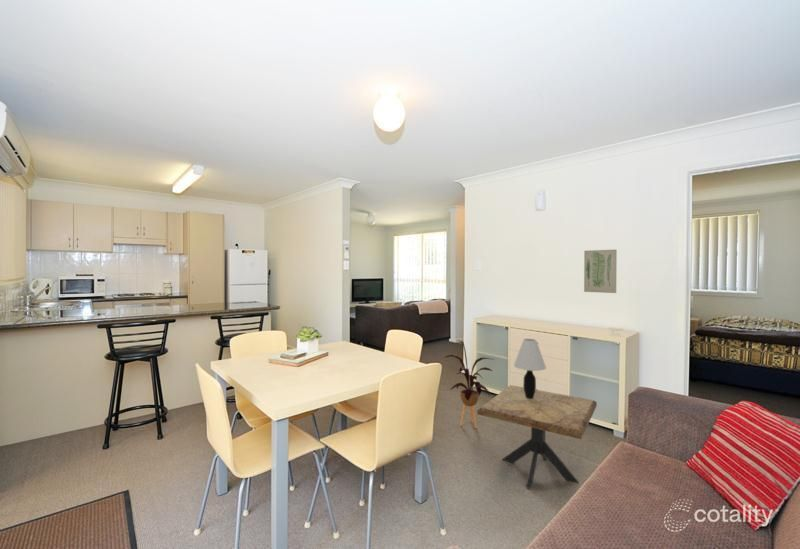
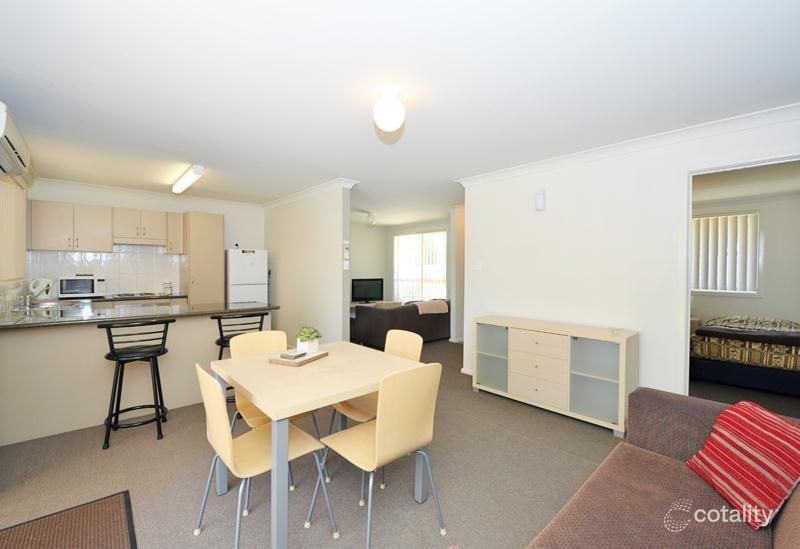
- wall art [583,249,618,294]
- table lamp [513,338,547,399]
- house plant [444,339,495,429]
- side table [476,384,598,490]
